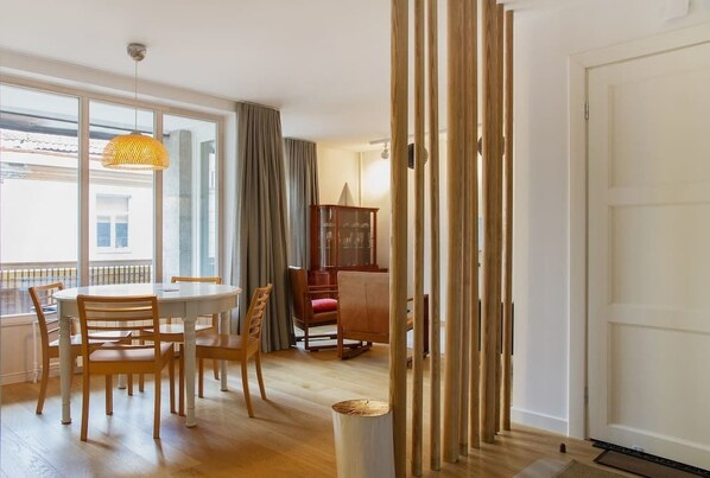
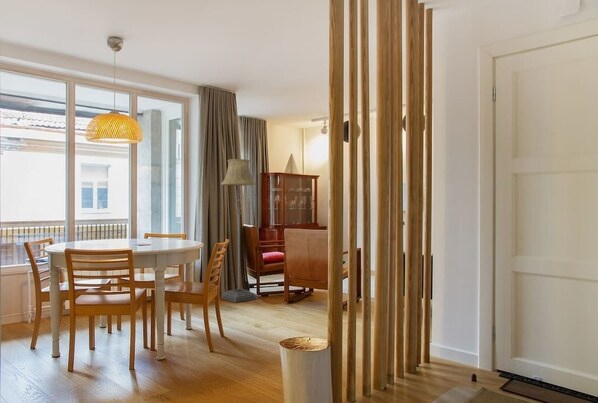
+ floor lamp [220,158,257,303]
